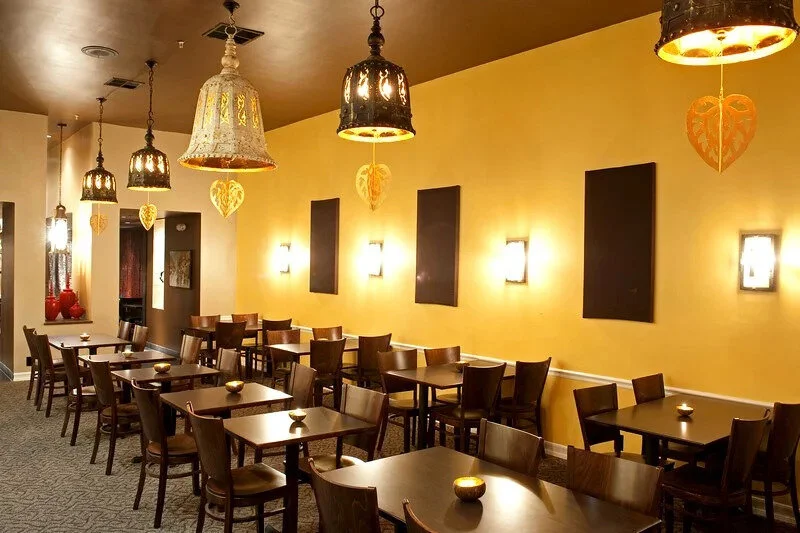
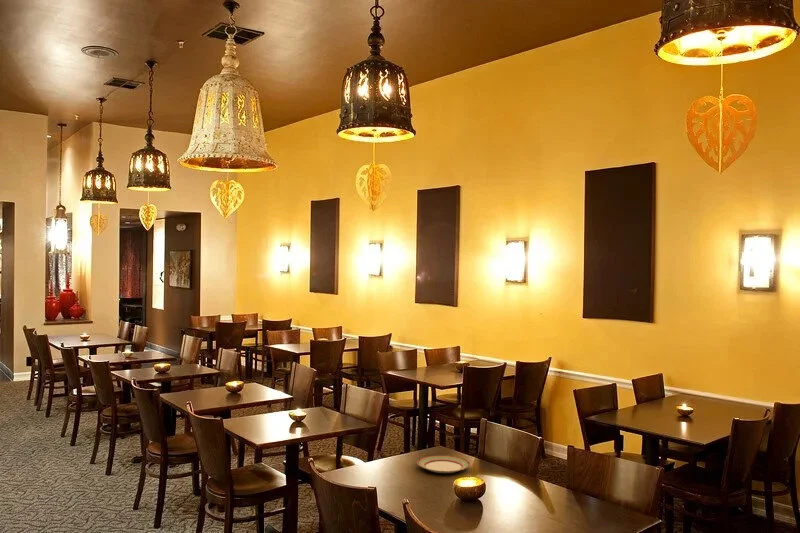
+ plate [416,454,471,474]
